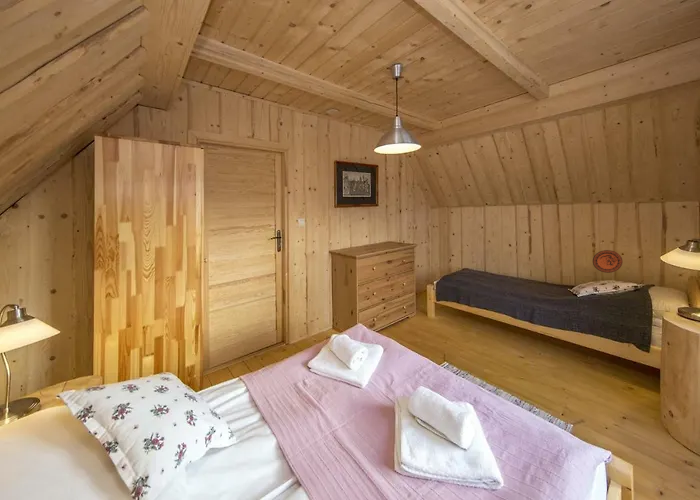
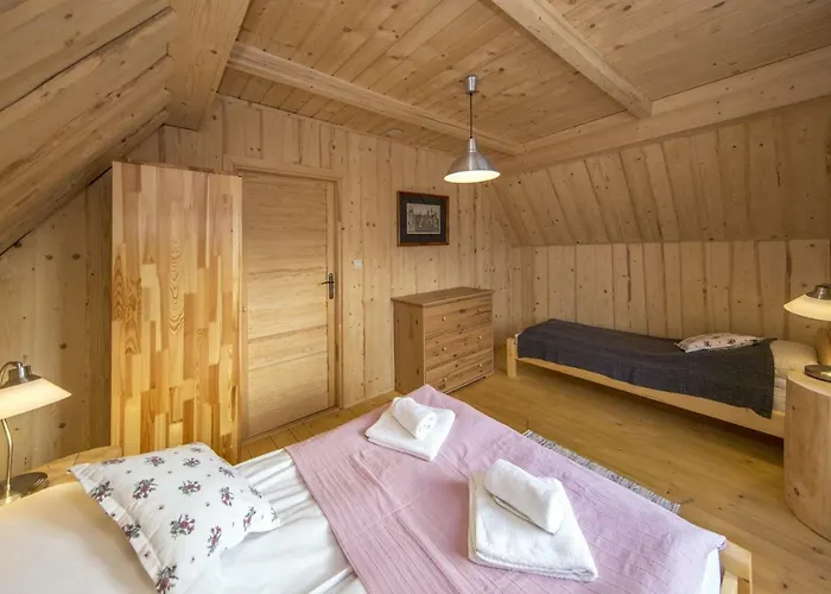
- decorative plate [592,249,623,274]
